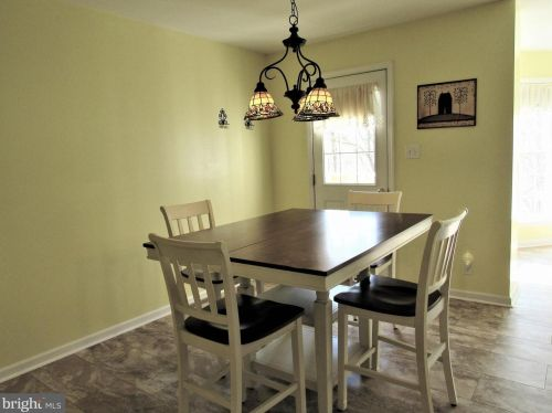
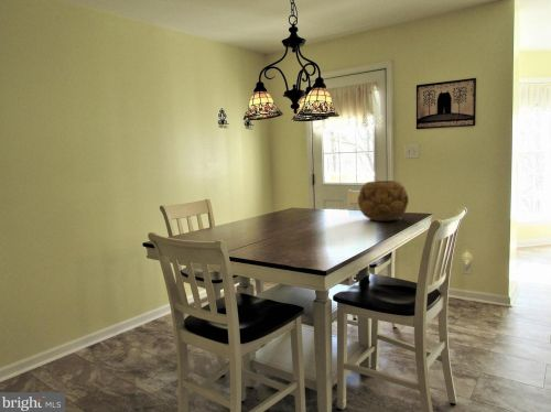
+ decorative bowl [357,180,410,223]
